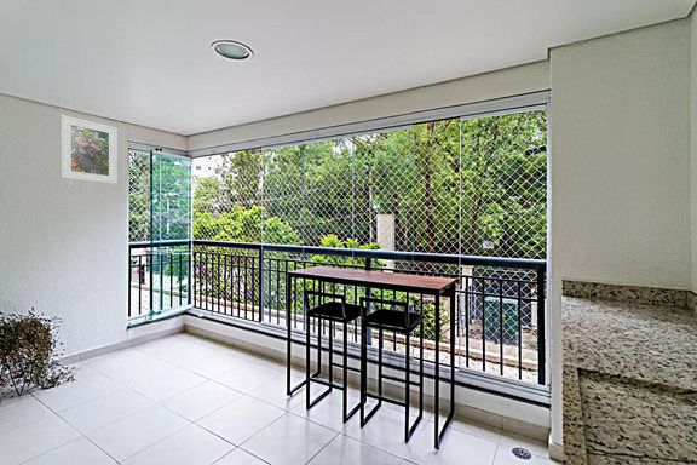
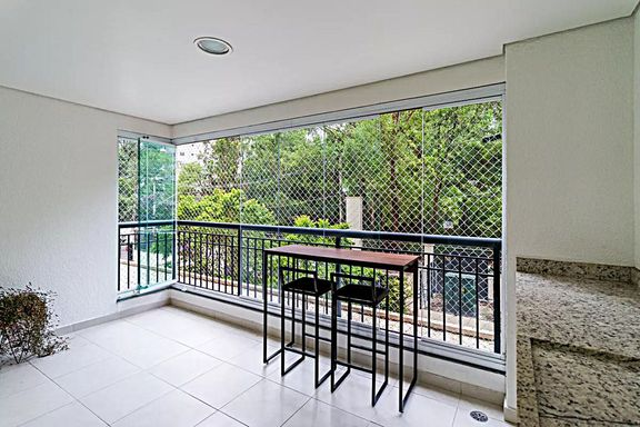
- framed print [59,114,119,185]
